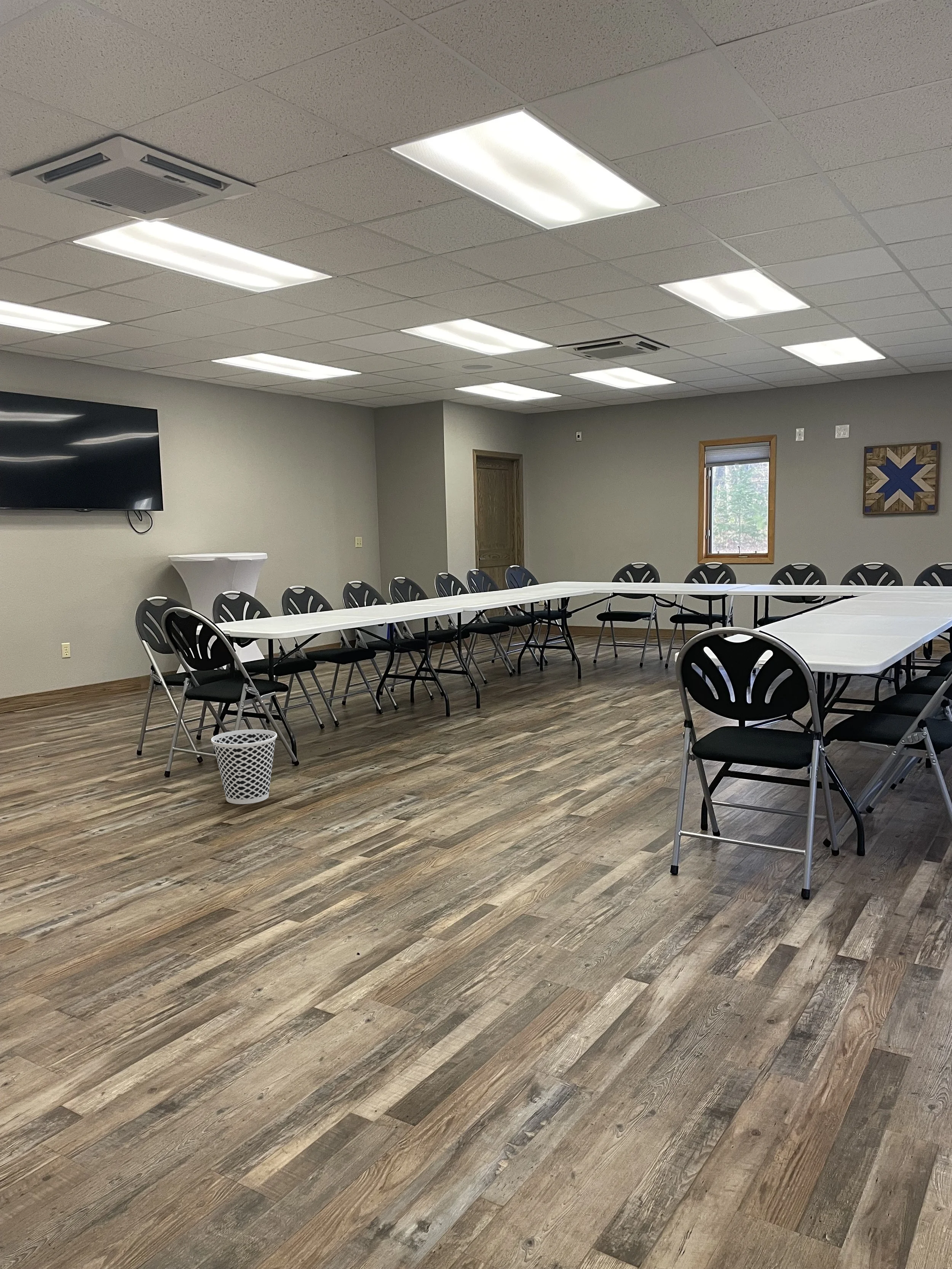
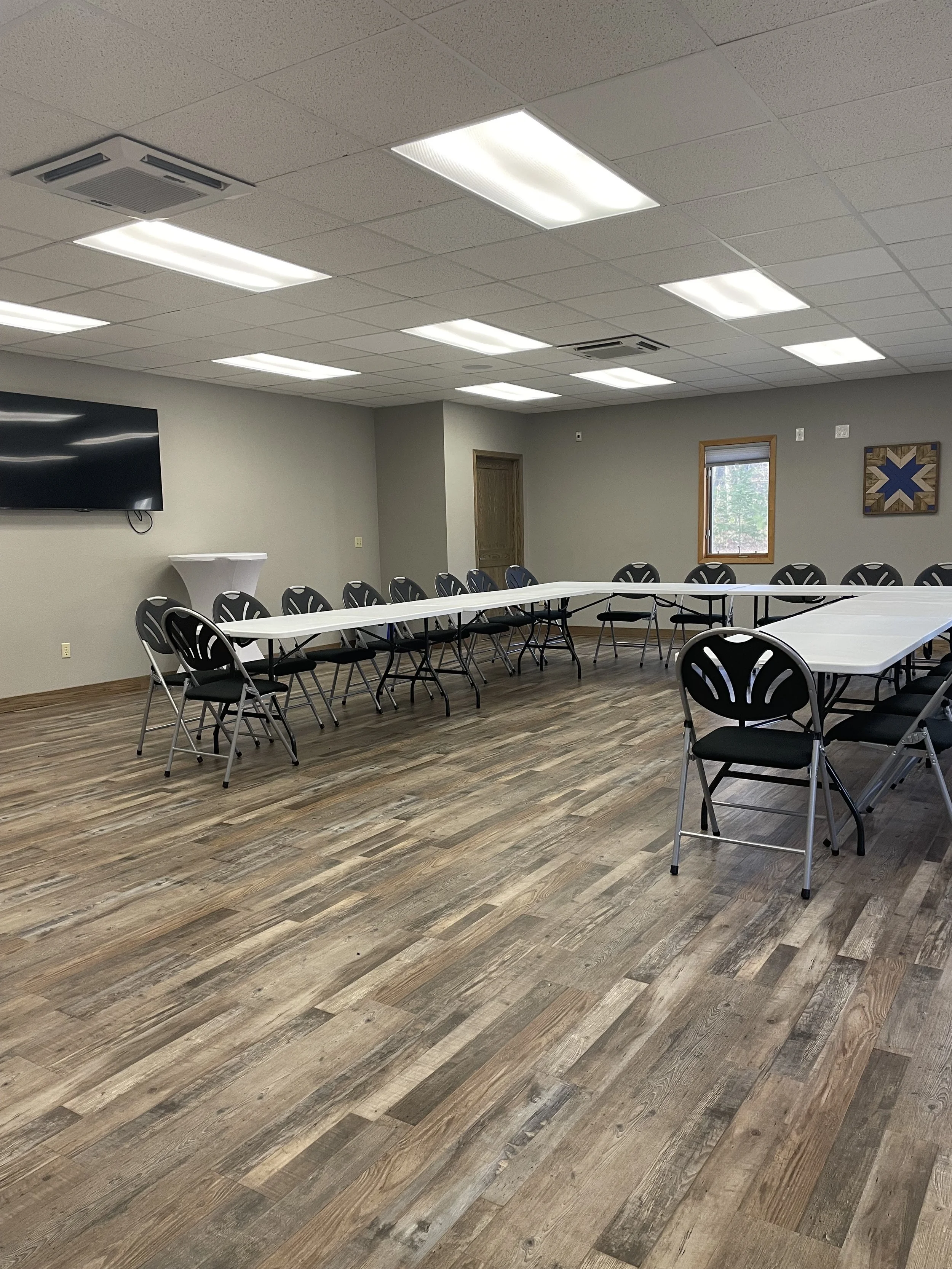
- wastebasket [211,729,278,804]
